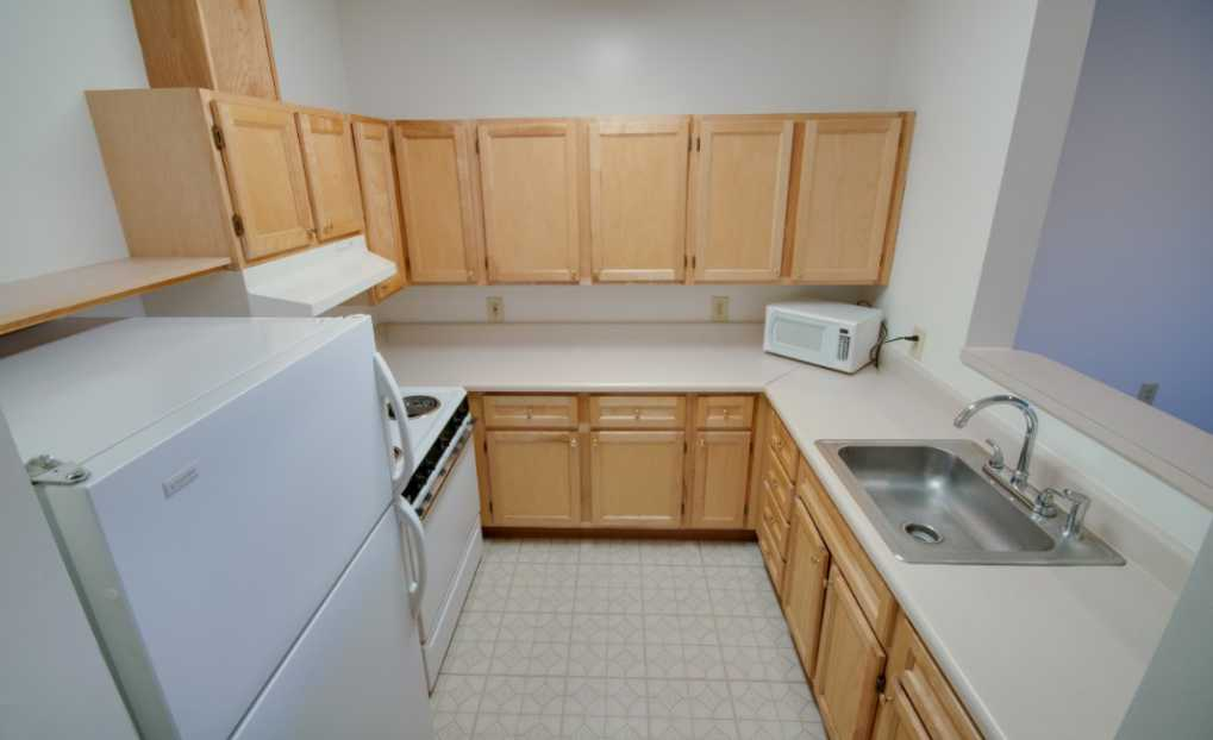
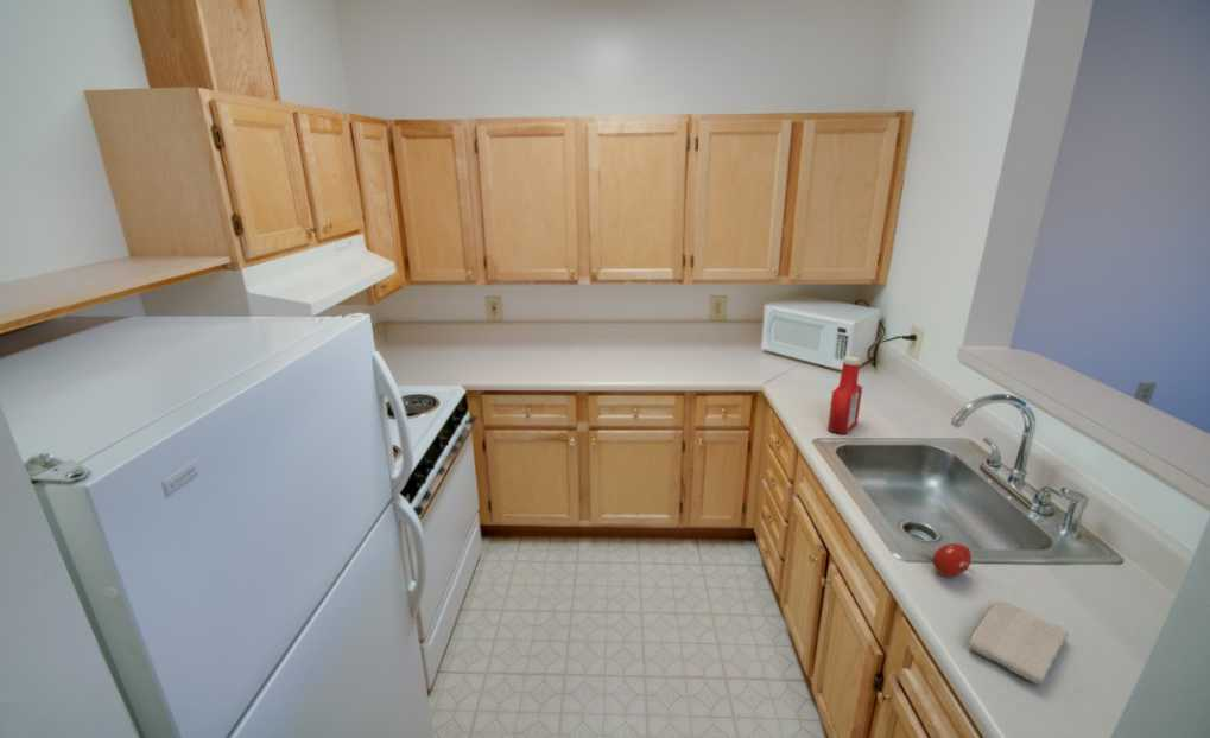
+ washcloth [968,600,1070,686]
+ fruit [932,542,973,578]
+ soap bottle [826,355,863,435]
